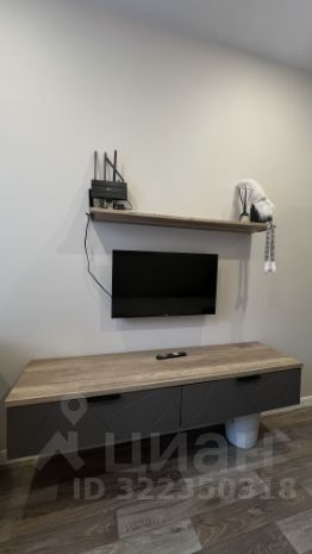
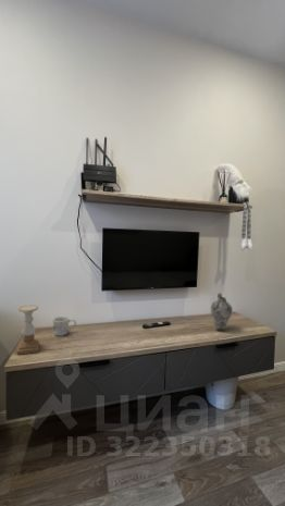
+ ceramic jug [210,293,234,330]
+ candle holder [16,305,40,356]
+ mug [52,316,77,337]
